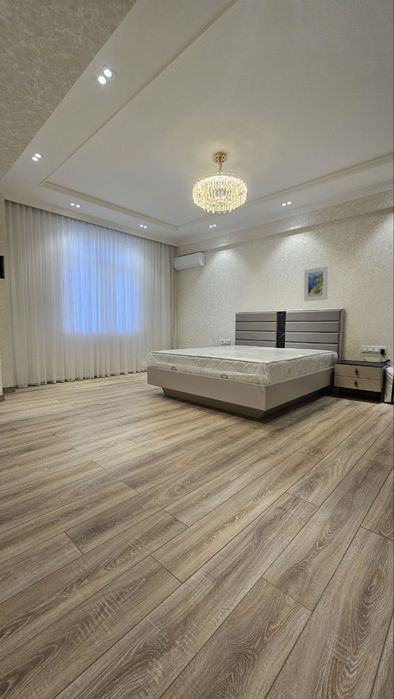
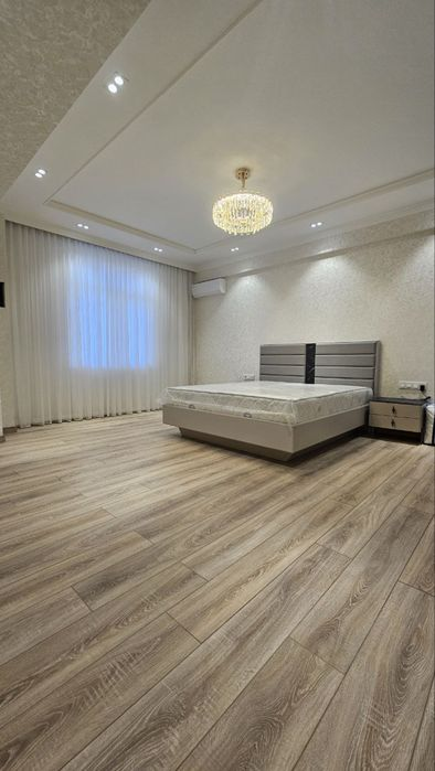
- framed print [303,265,328,302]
